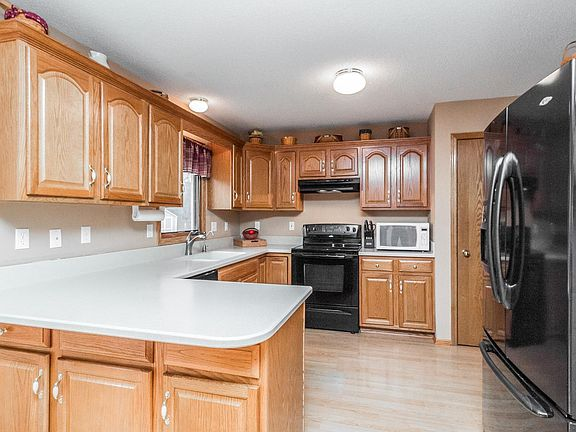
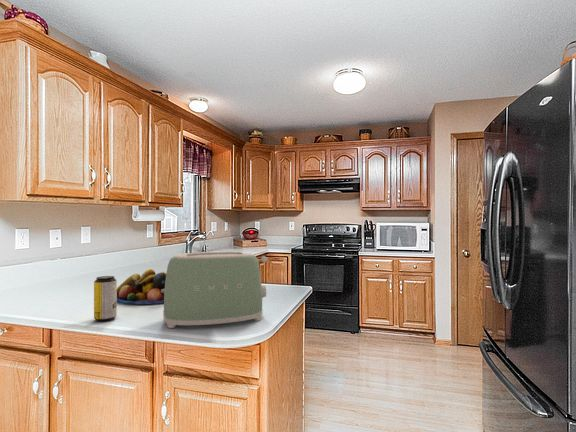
+ beverage can [93,275,118,322]
+ fruit bowl [117,268,167,305]
+ toaster [162,250,268,329]
